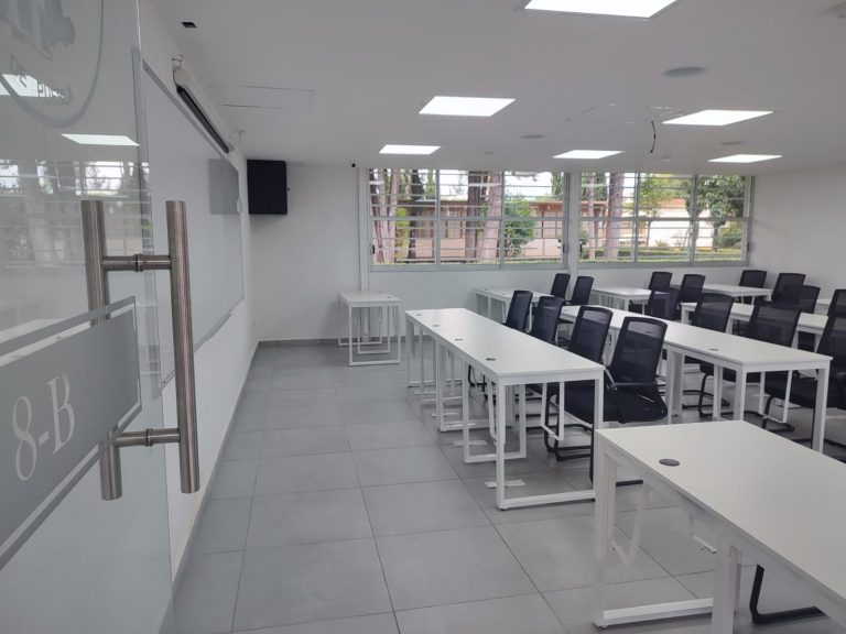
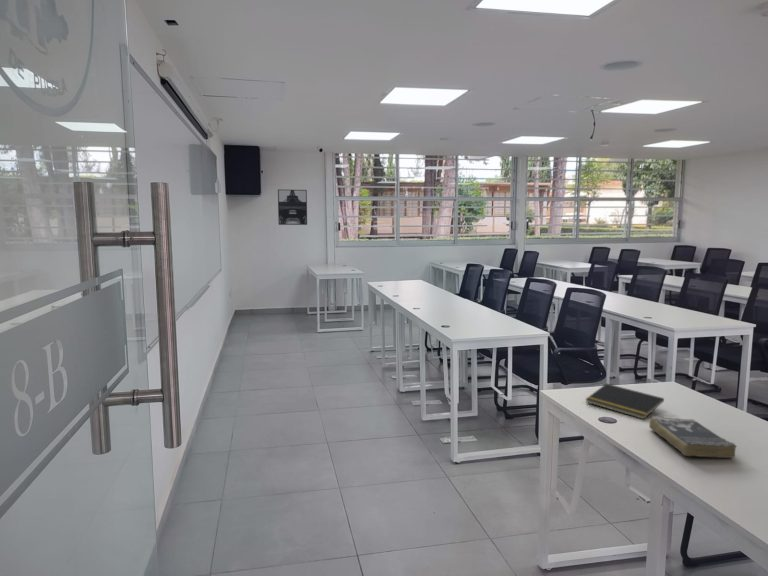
+ wall art [277,189,308,226]
+ book [648,415,738,459]
+ notepad [585,383,665,420]
